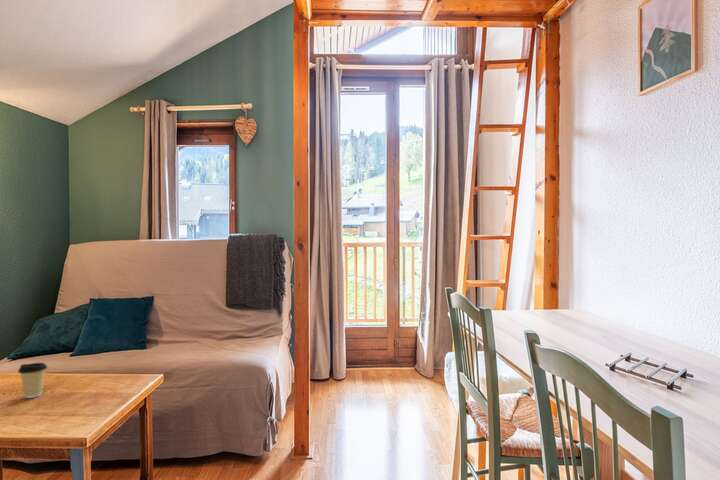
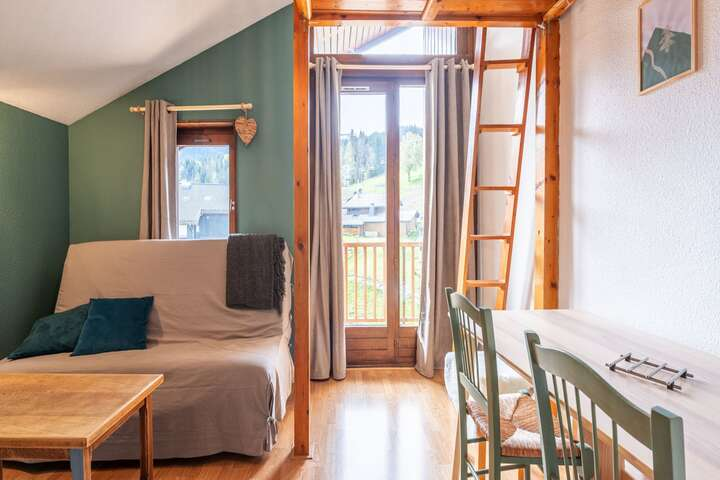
- coffee cup [17,362,48,399]
